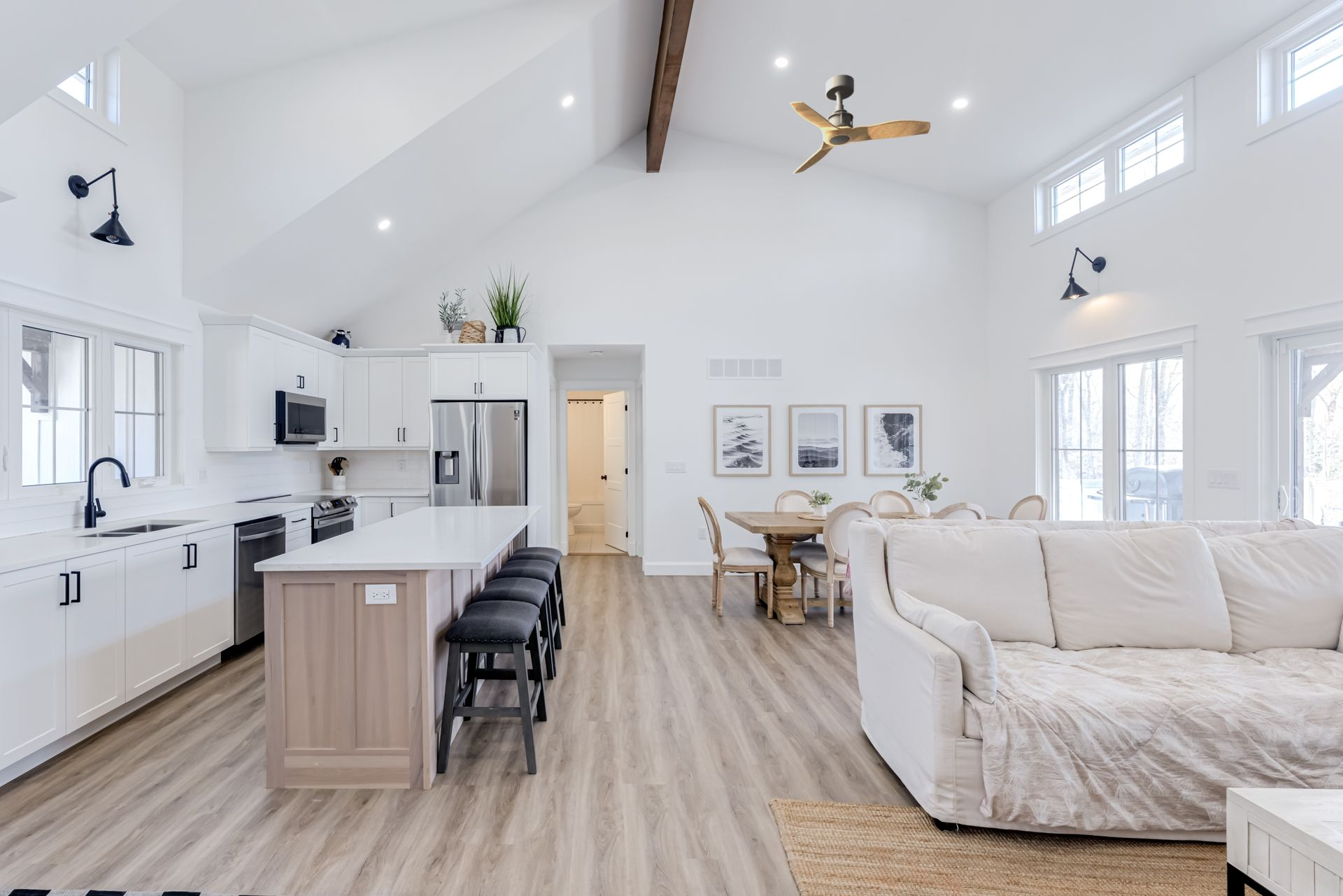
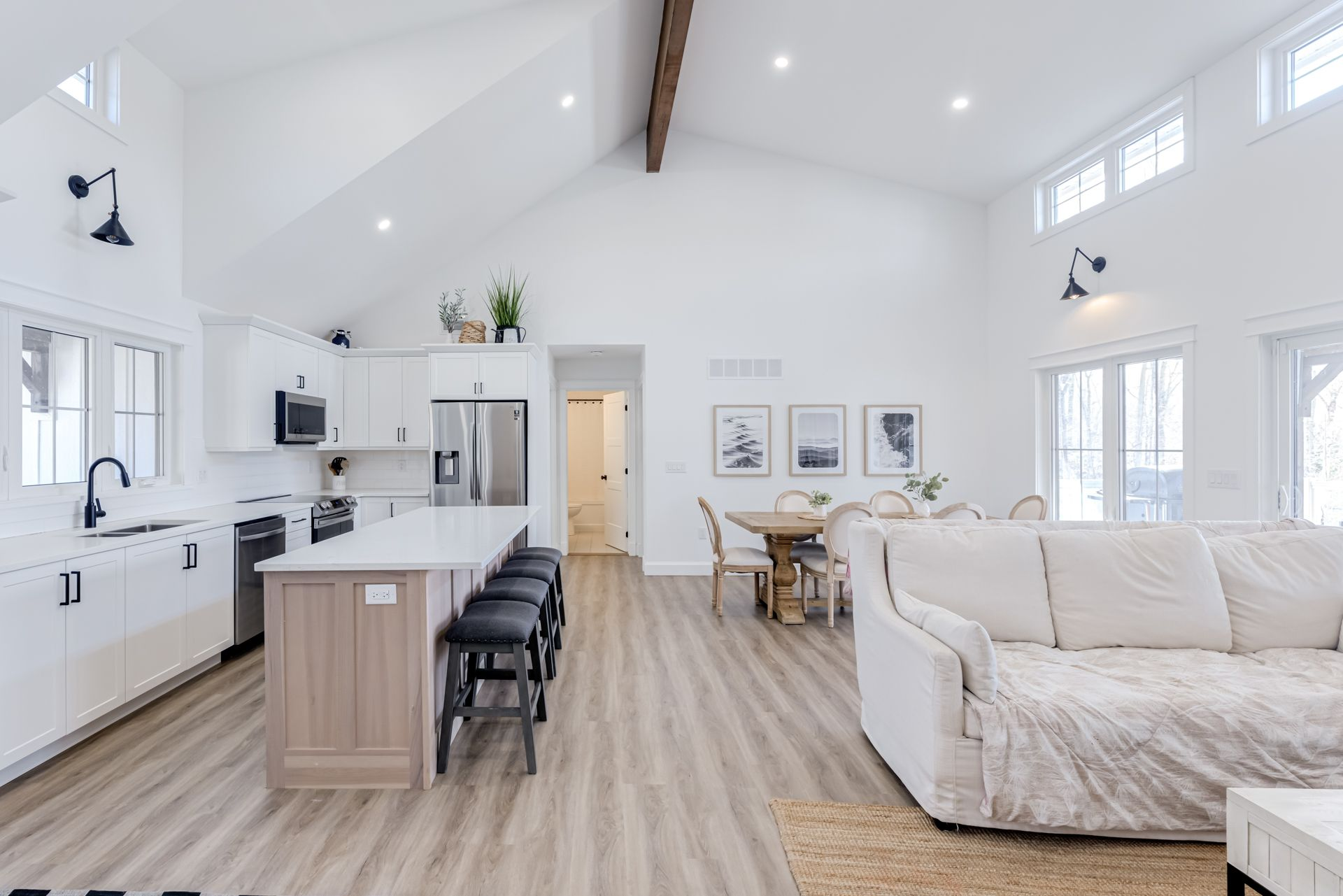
- ceiling fan [790,74,931,174]
